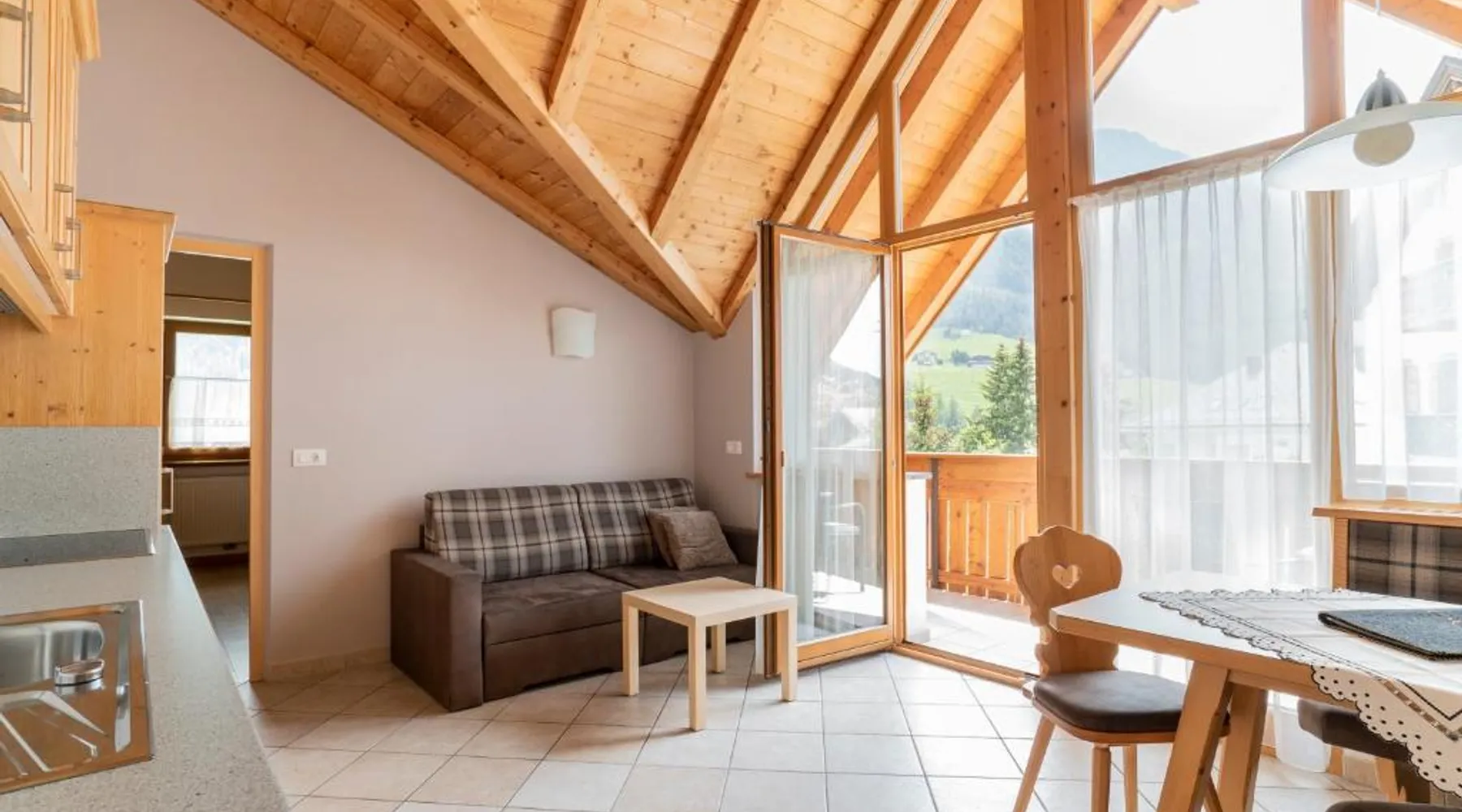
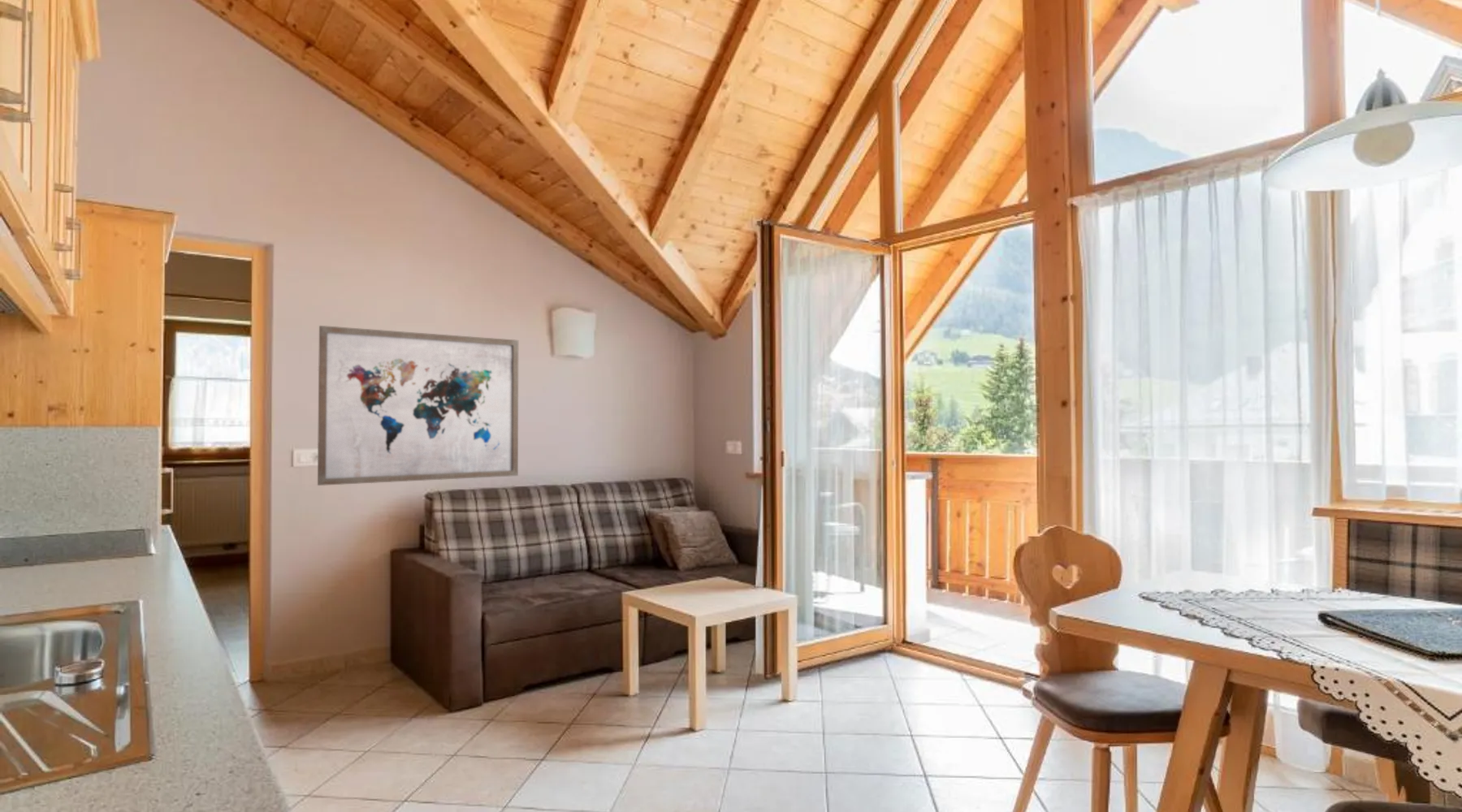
+ wall art [317,325,519,486]
